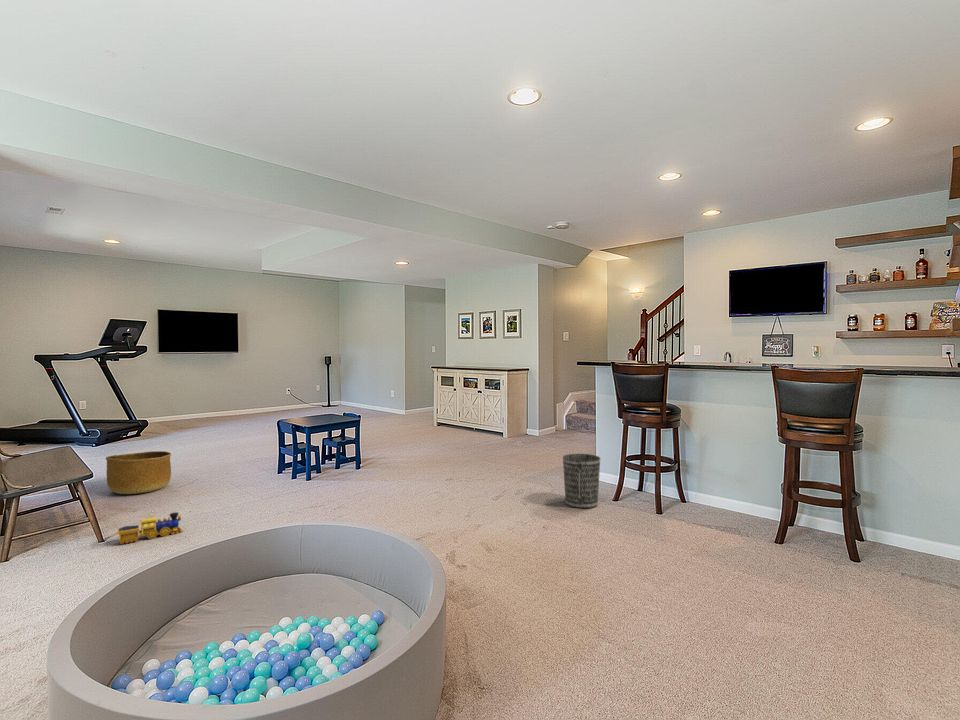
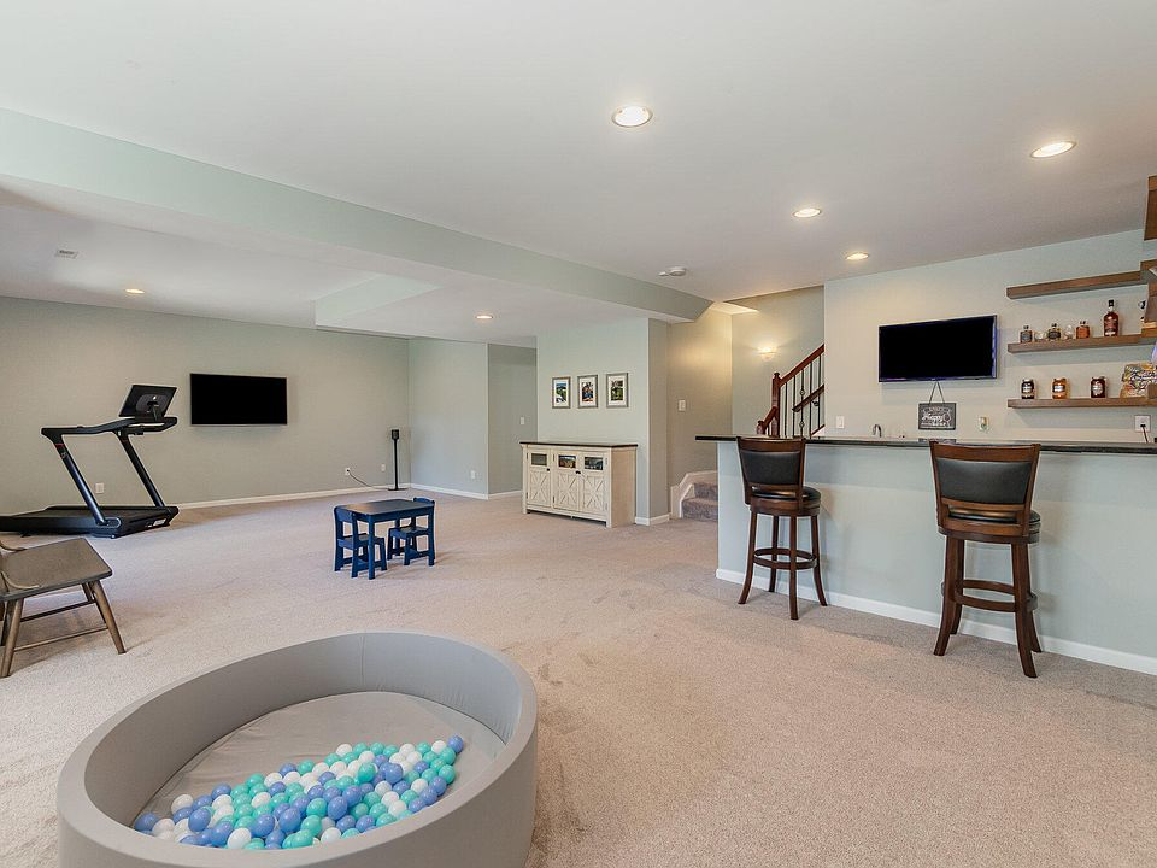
- basket [105,450,172,495]
- toy train [116,511,184,545]
- wastebasket [562,453,601,509]
